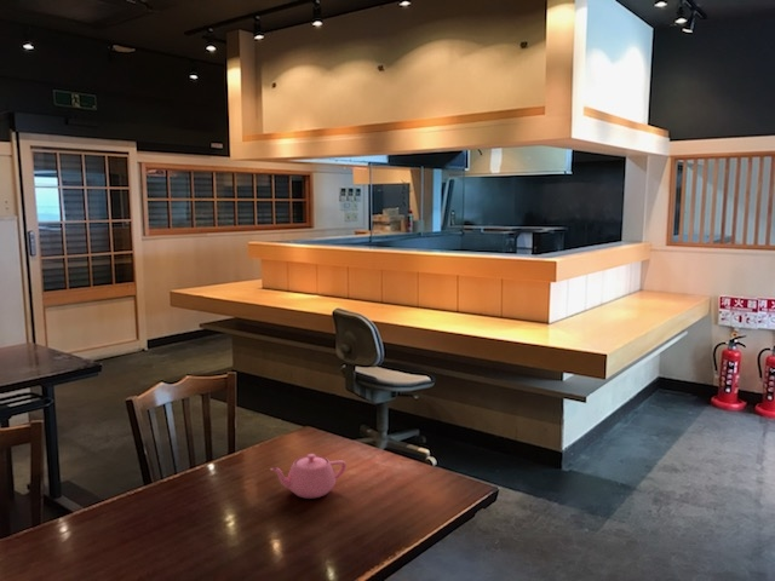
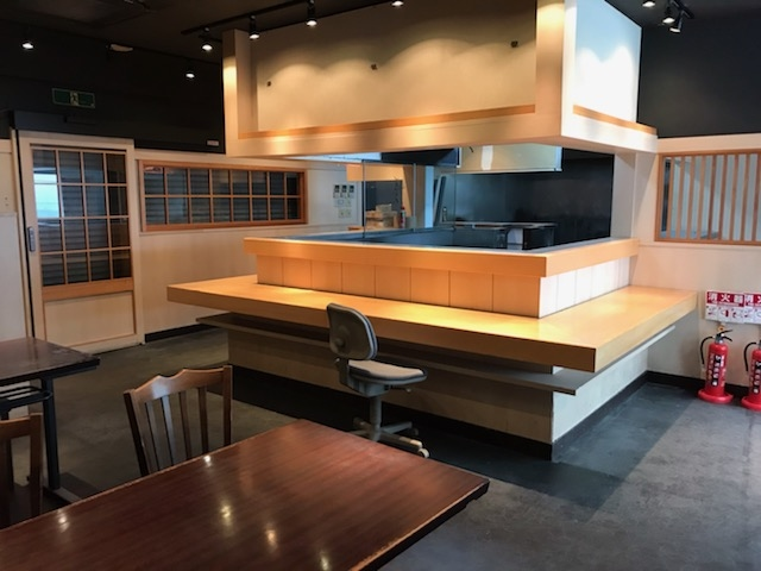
- teapot [269,453,348,500]
